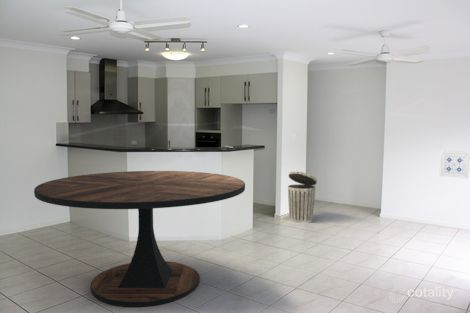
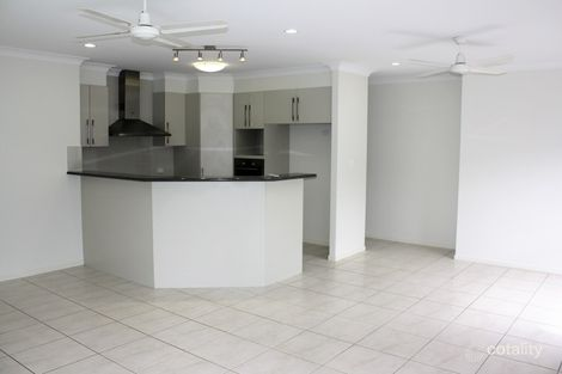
- trash can [287,170,318,224]
- dining table [33,170,246,307]
- wall art [439,150,470,179]
